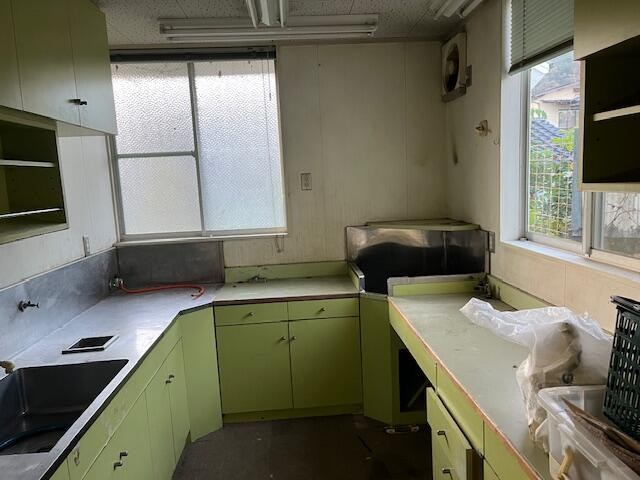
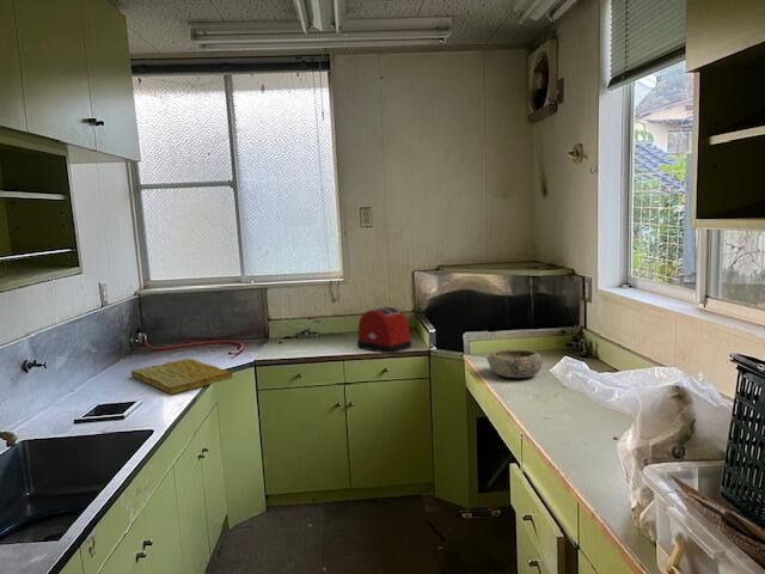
+ toaster [356,306,412,354]
+ bowl [485,348,544,379]
+ cutting board [130,358,233,396]
